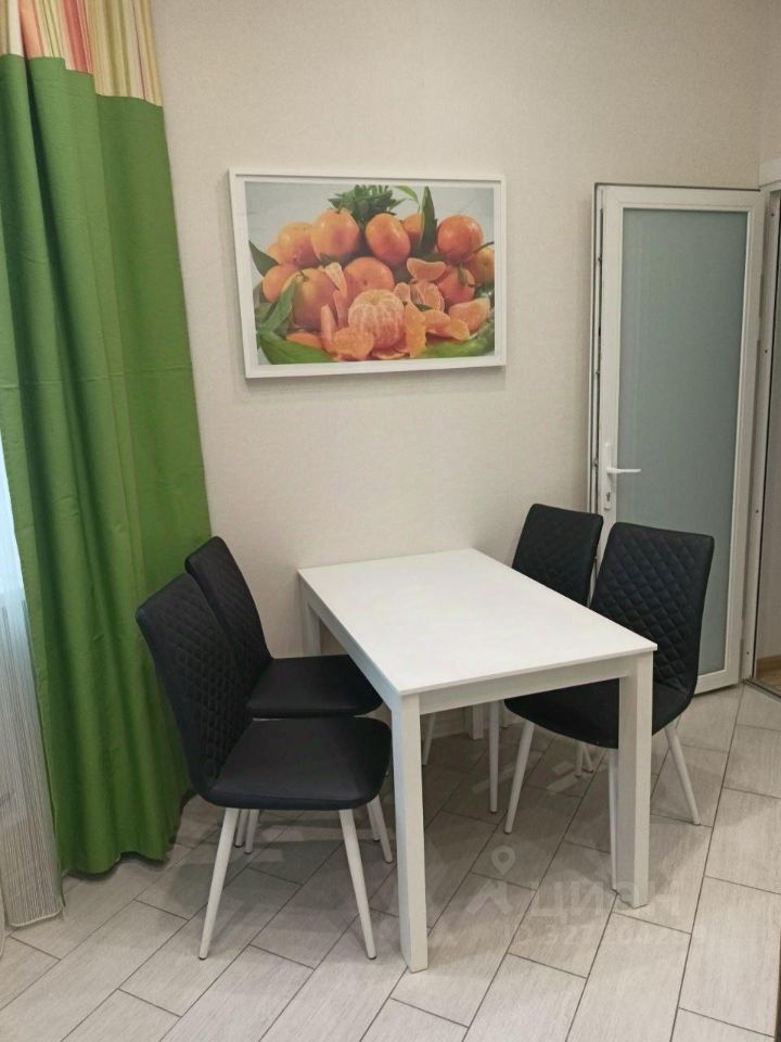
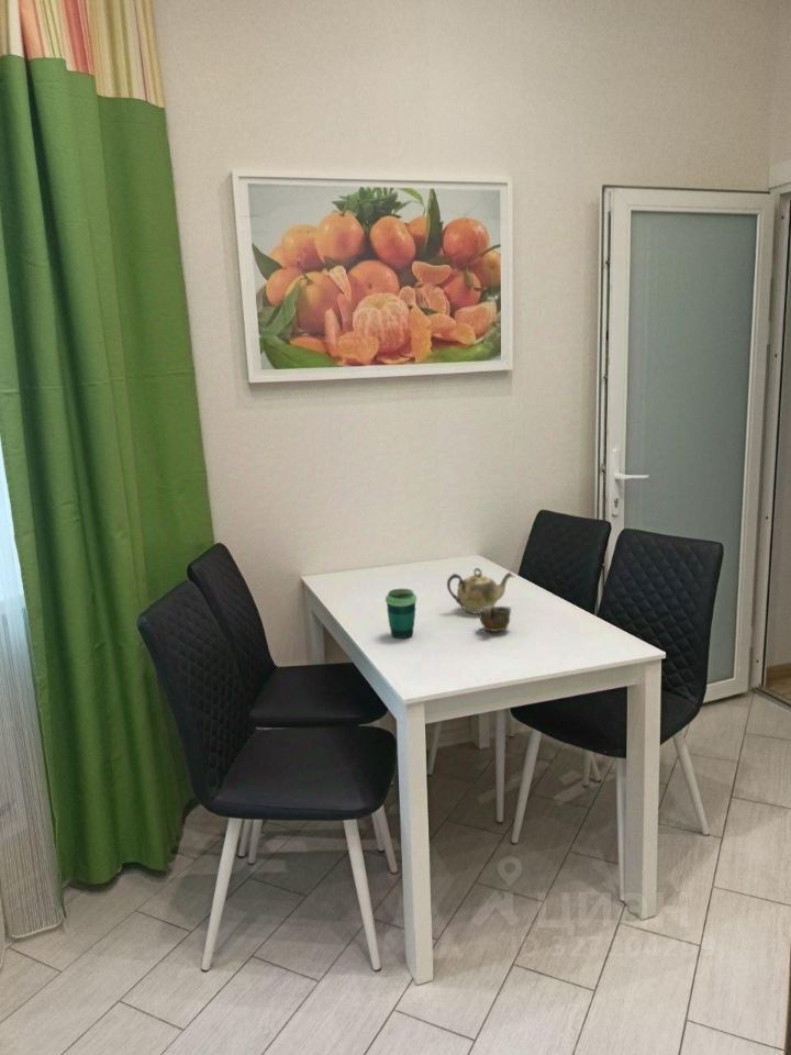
+ cup [478,606,512,633]
+ teapot [446,567,515,615]
+ cup [385,588,417,640]
